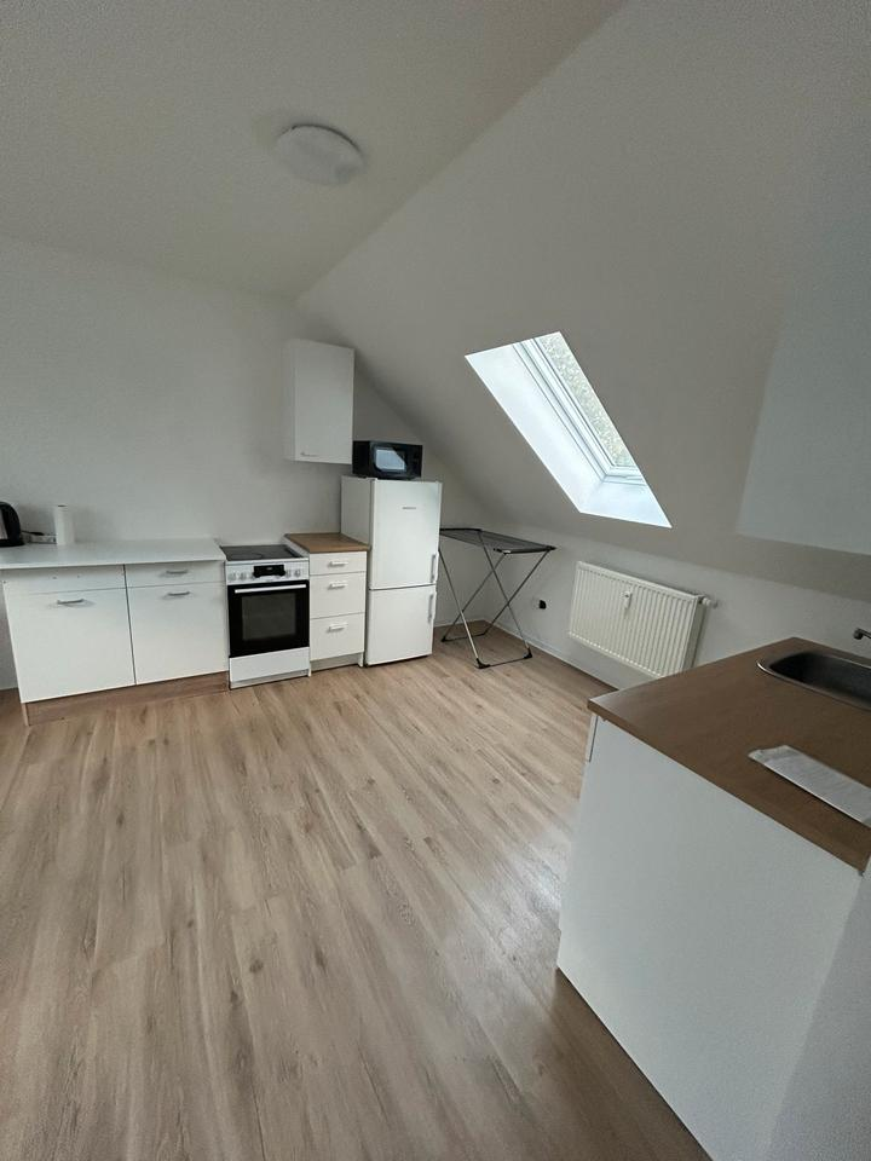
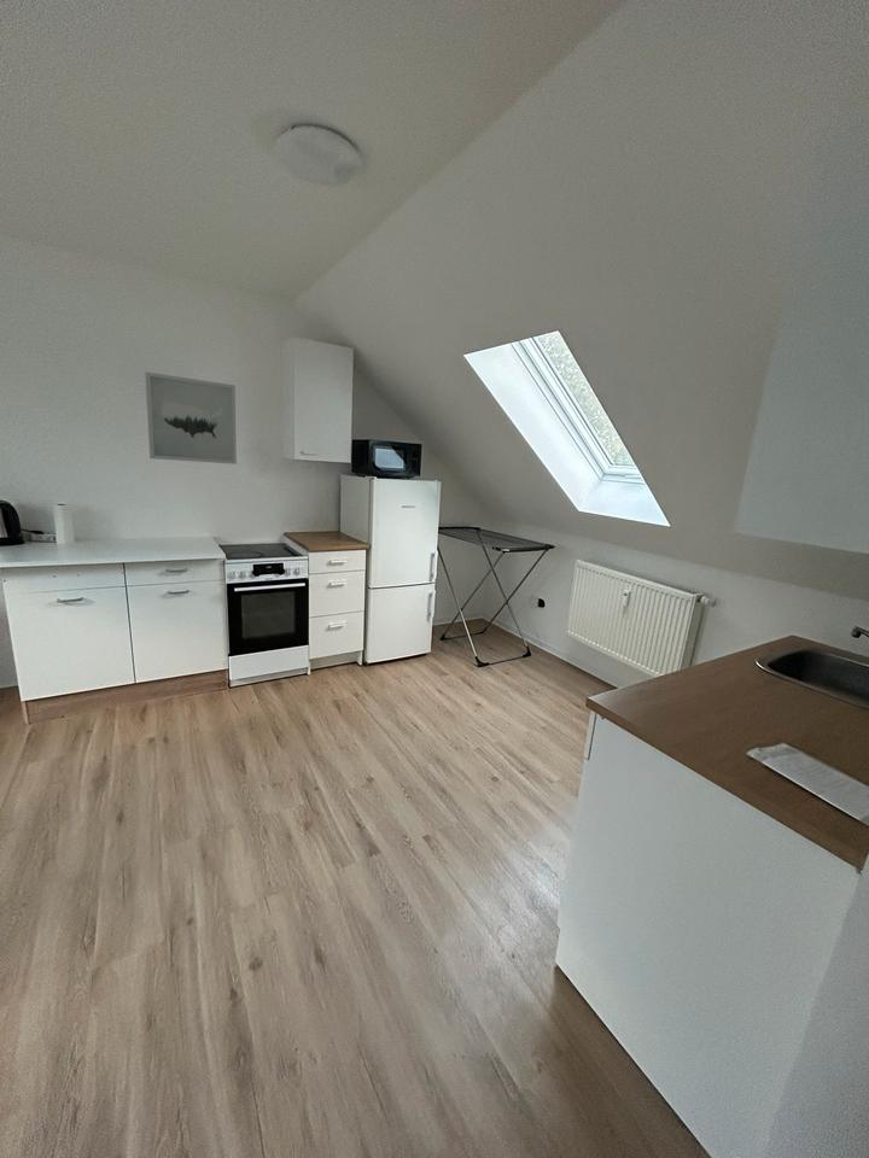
+ wall art [144,370,238,466]
